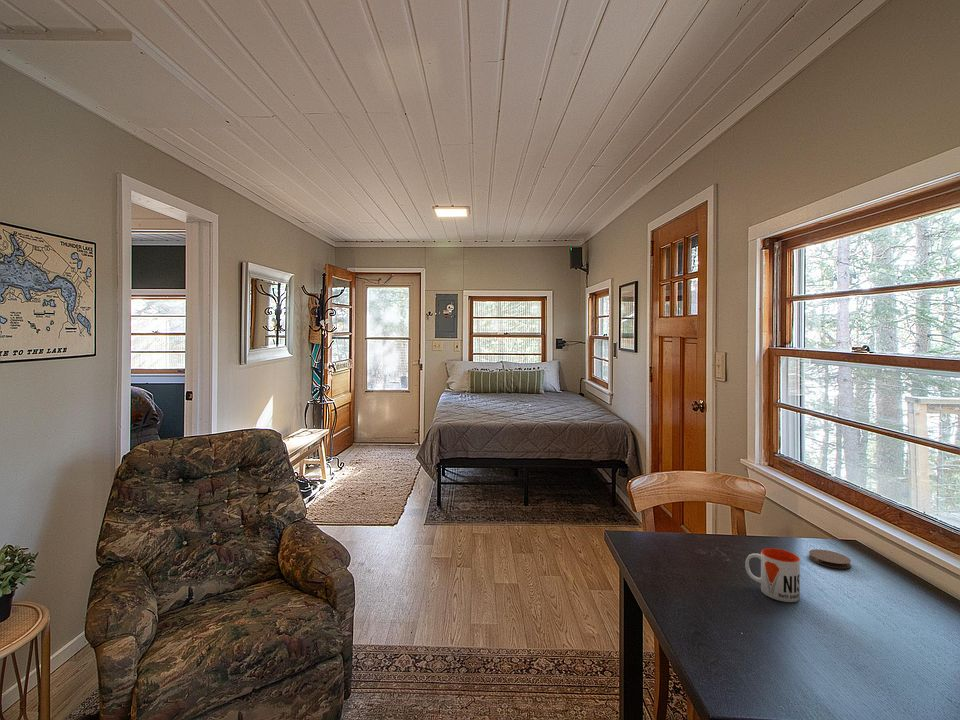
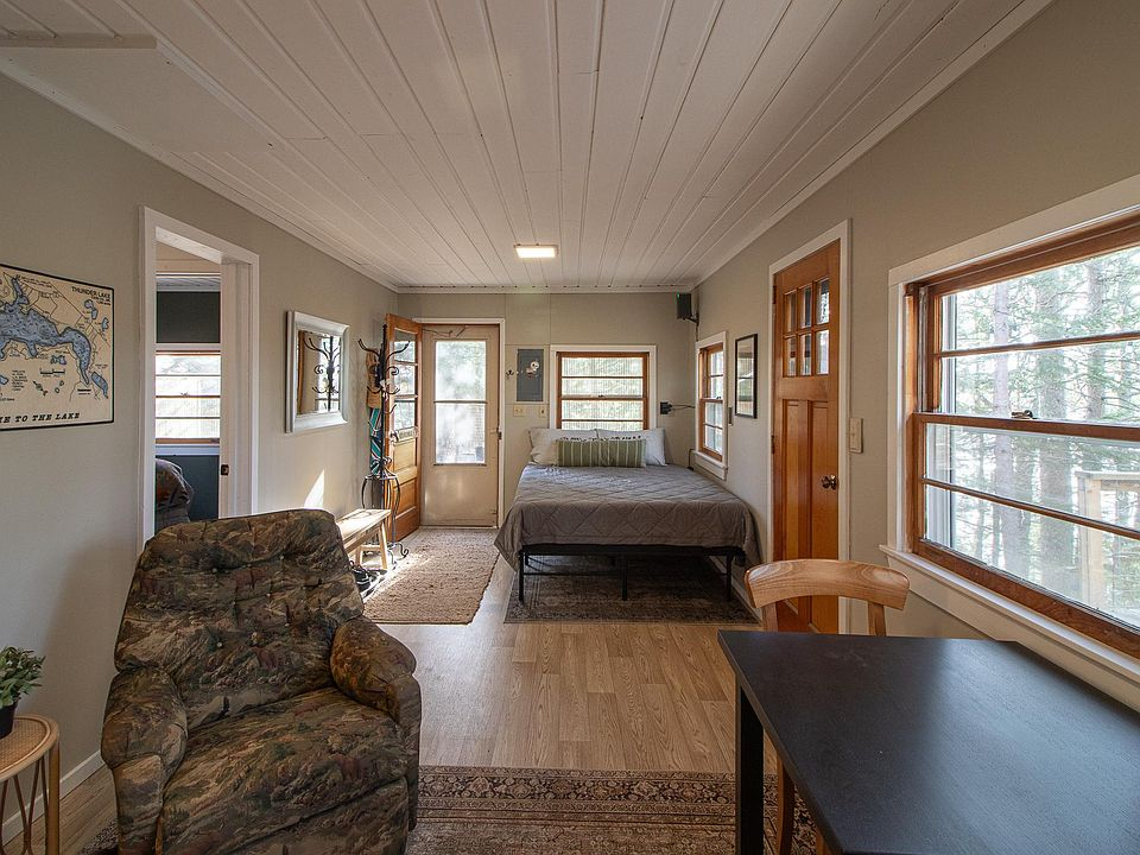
- mug [744,547,801,603]
- coaster [808,548,852,569]
